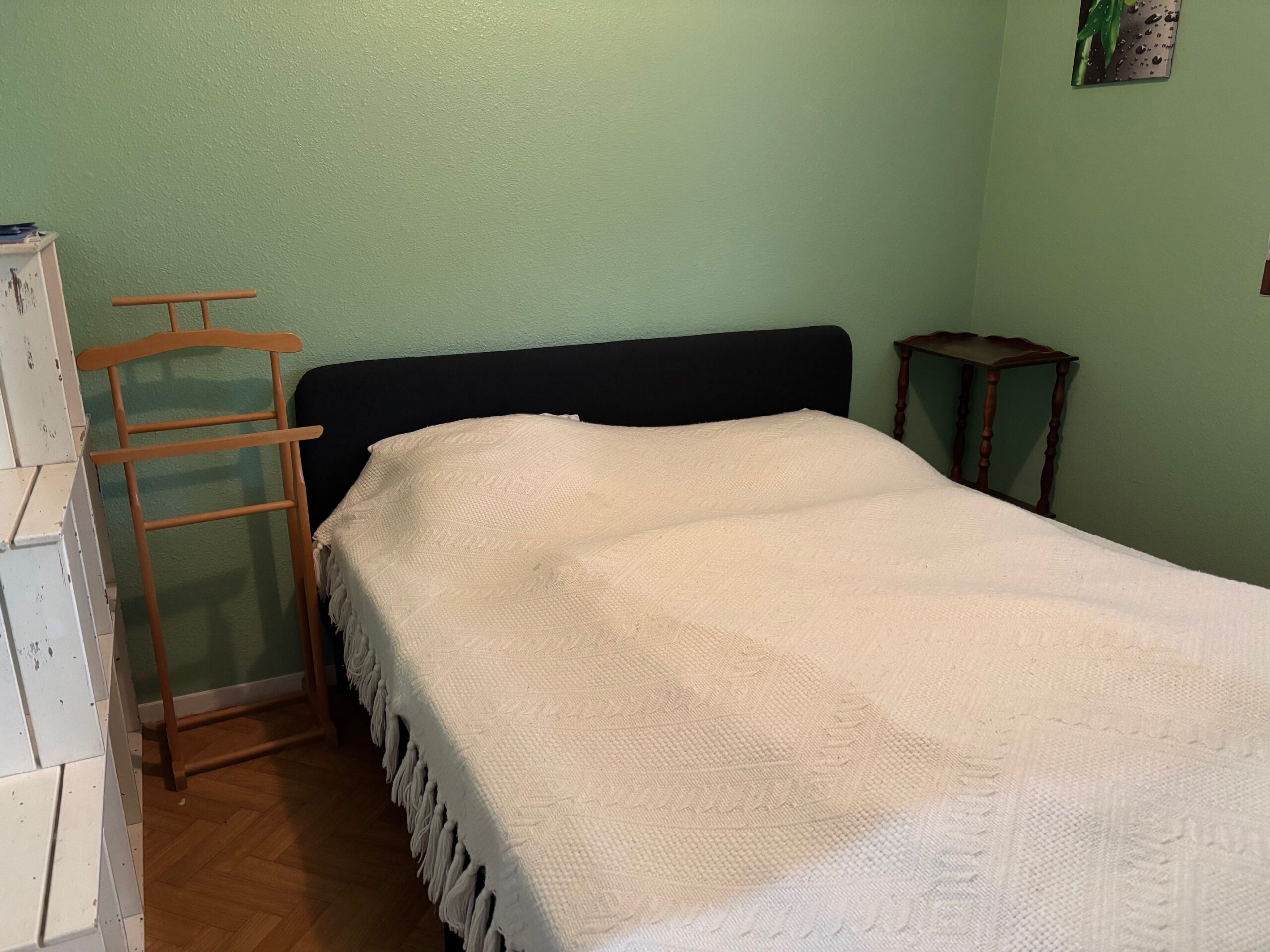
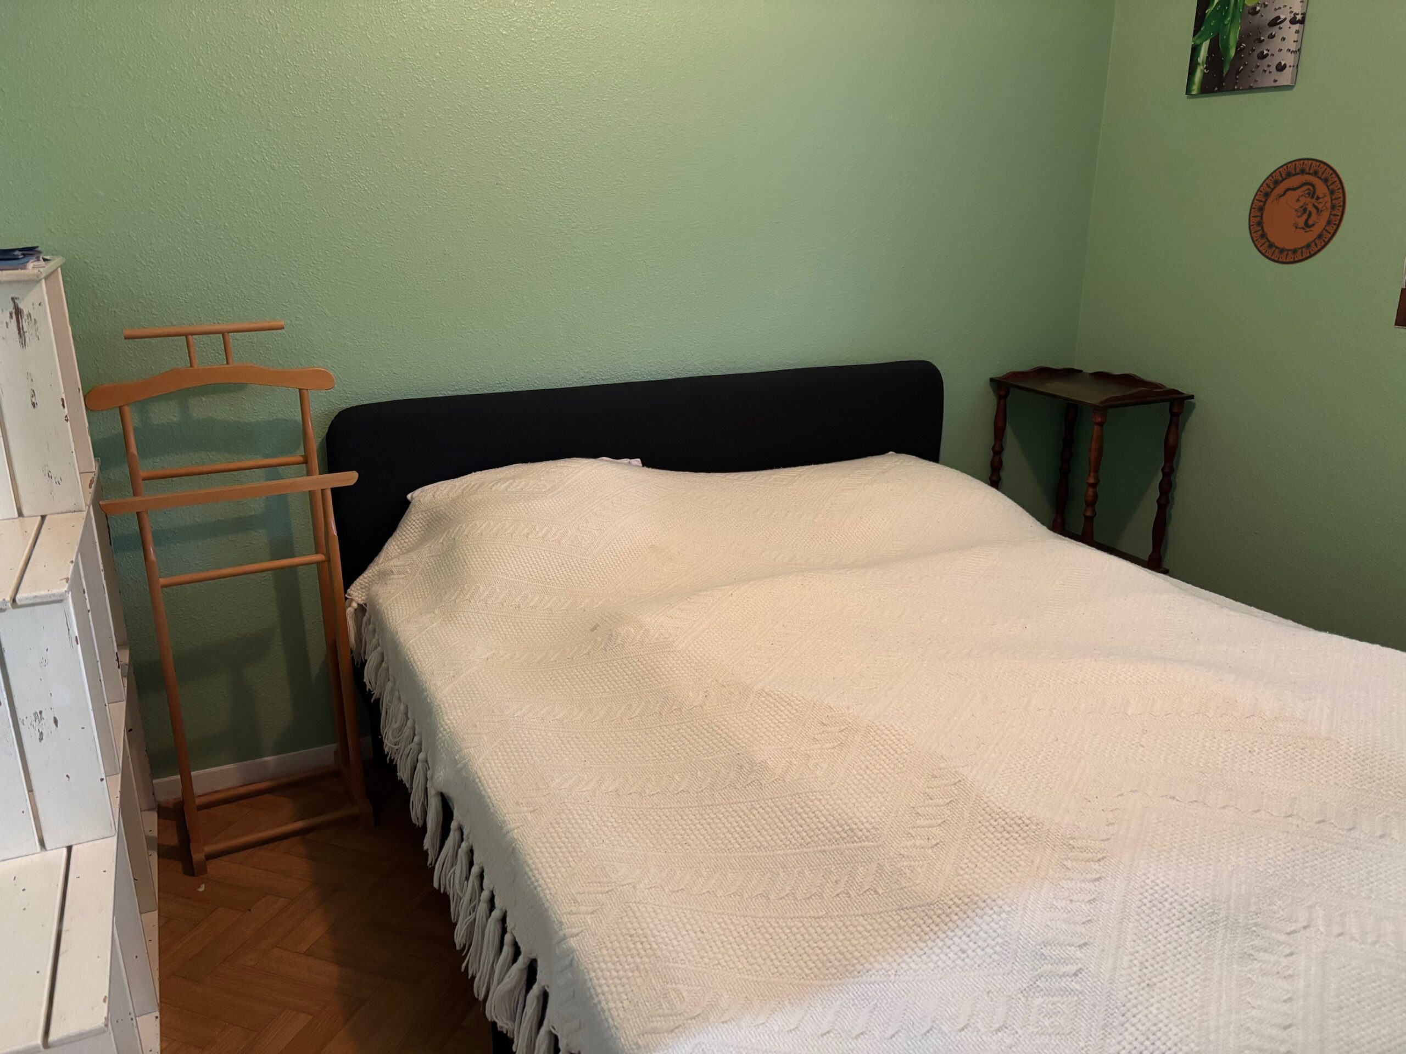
+ decorative plate [1248,157,1347,265]
